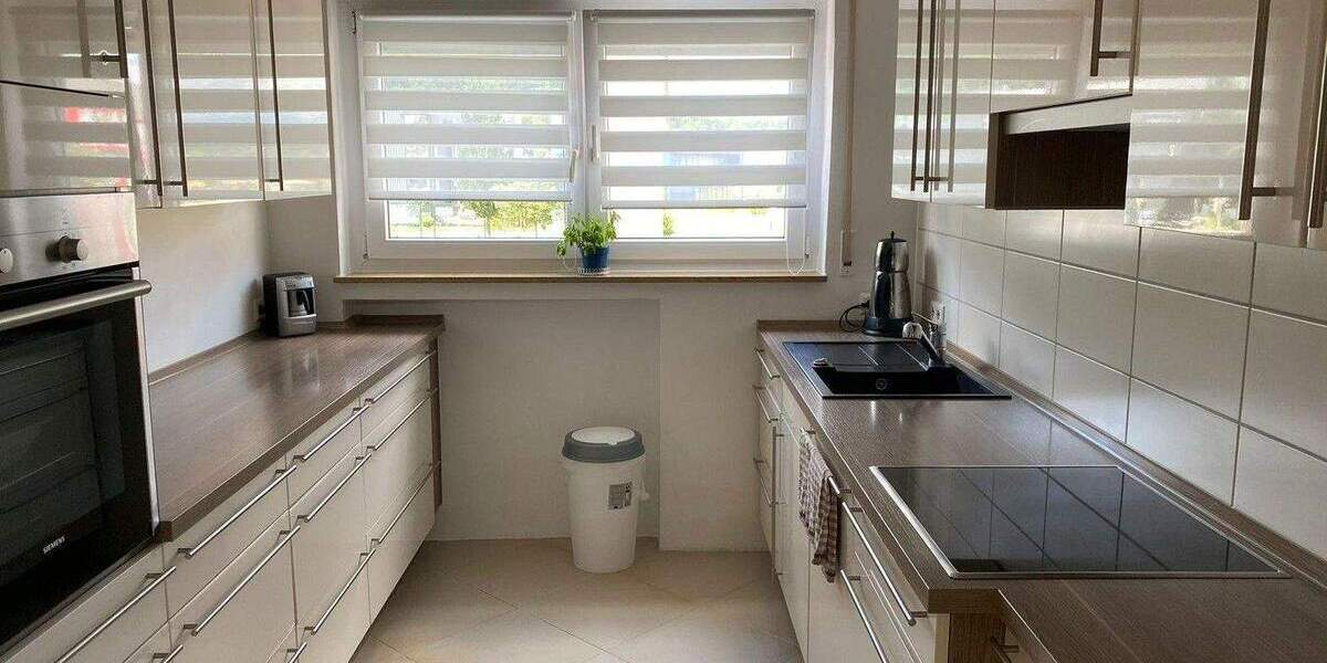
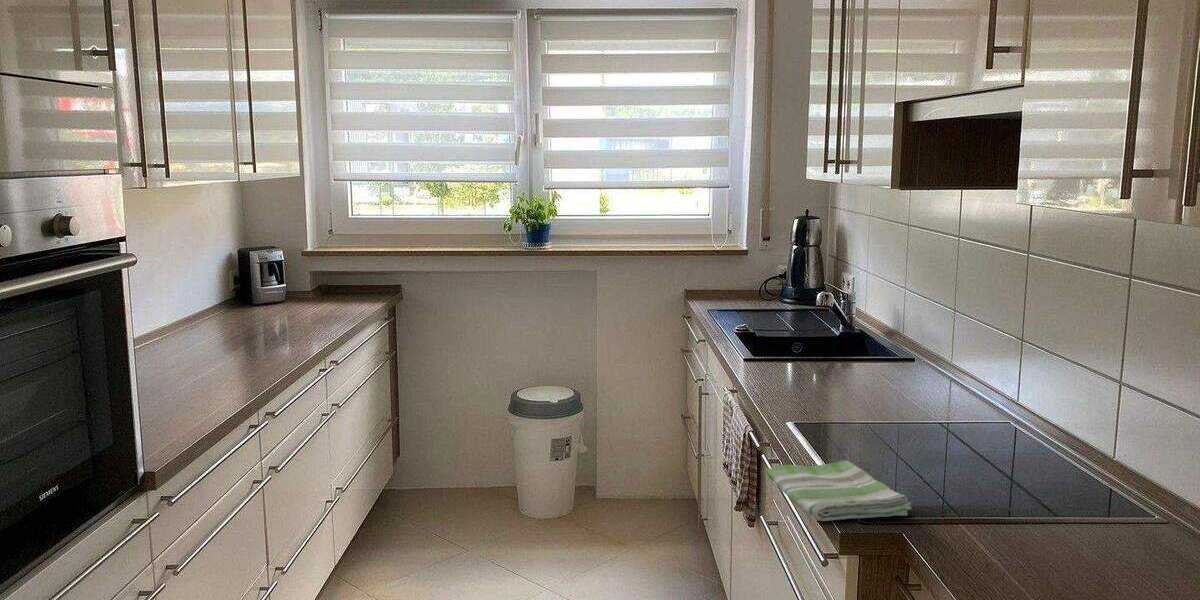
+ dish towel [765,459,913,522]
